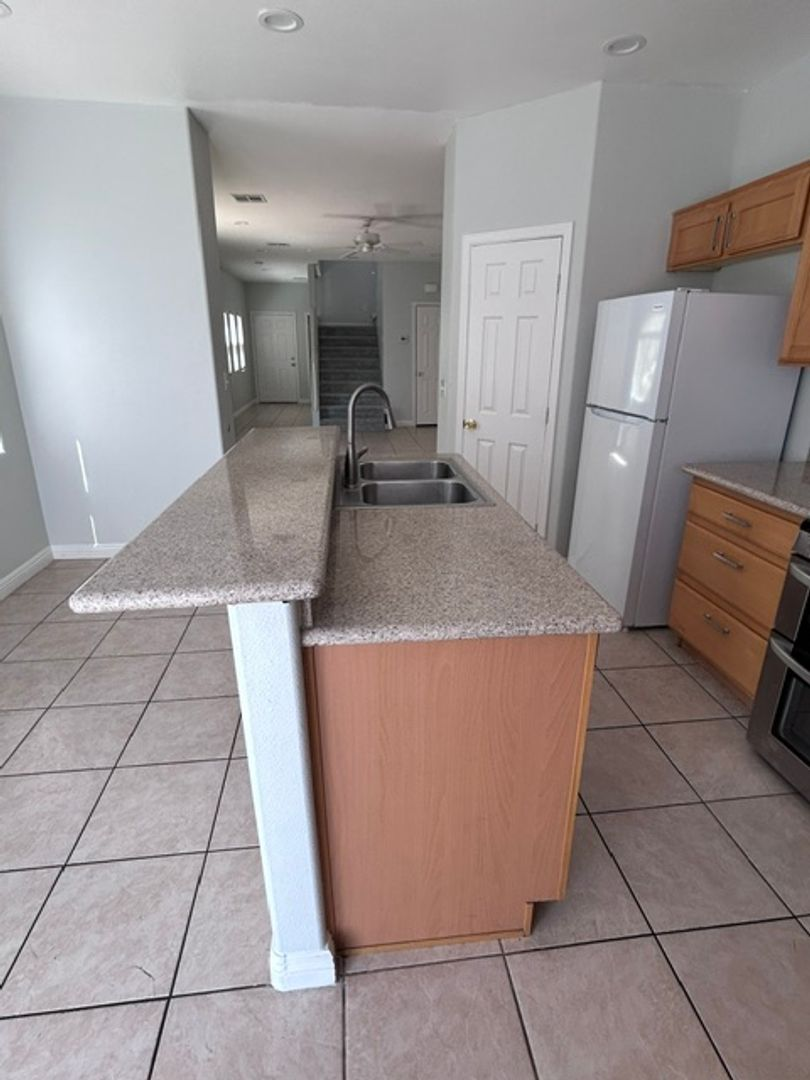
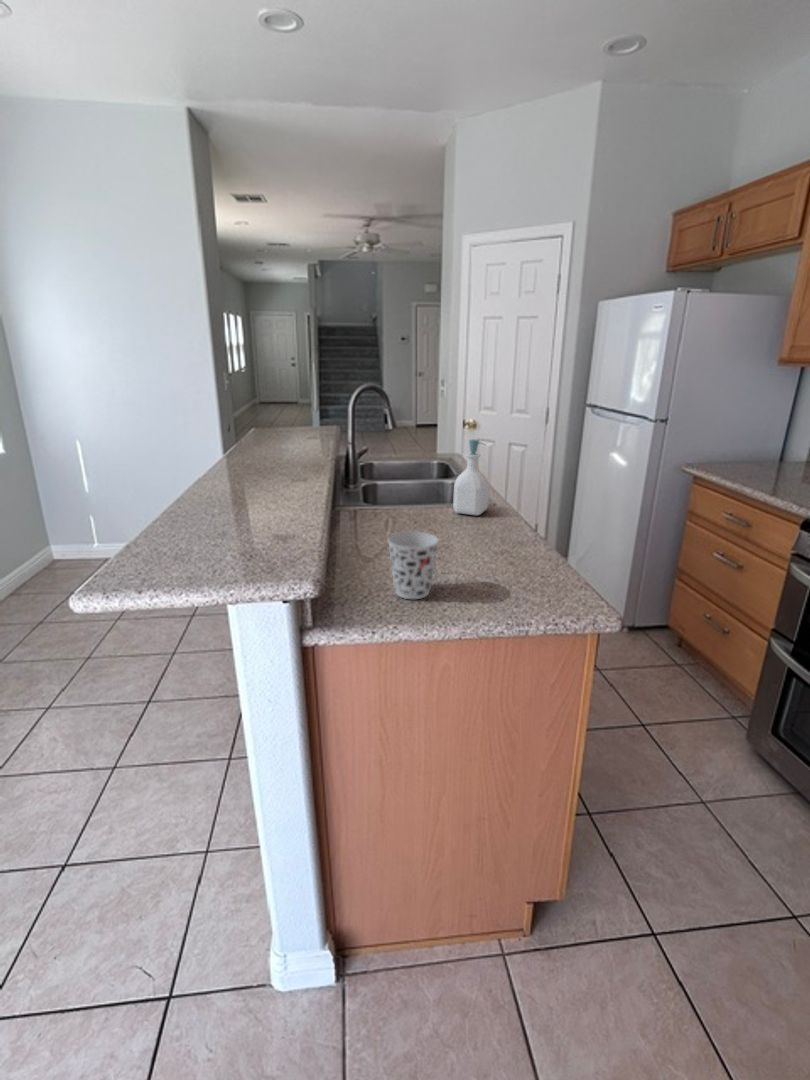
+ soap bottle [452,438,490,516]
+ cup [386,530,440,600]
